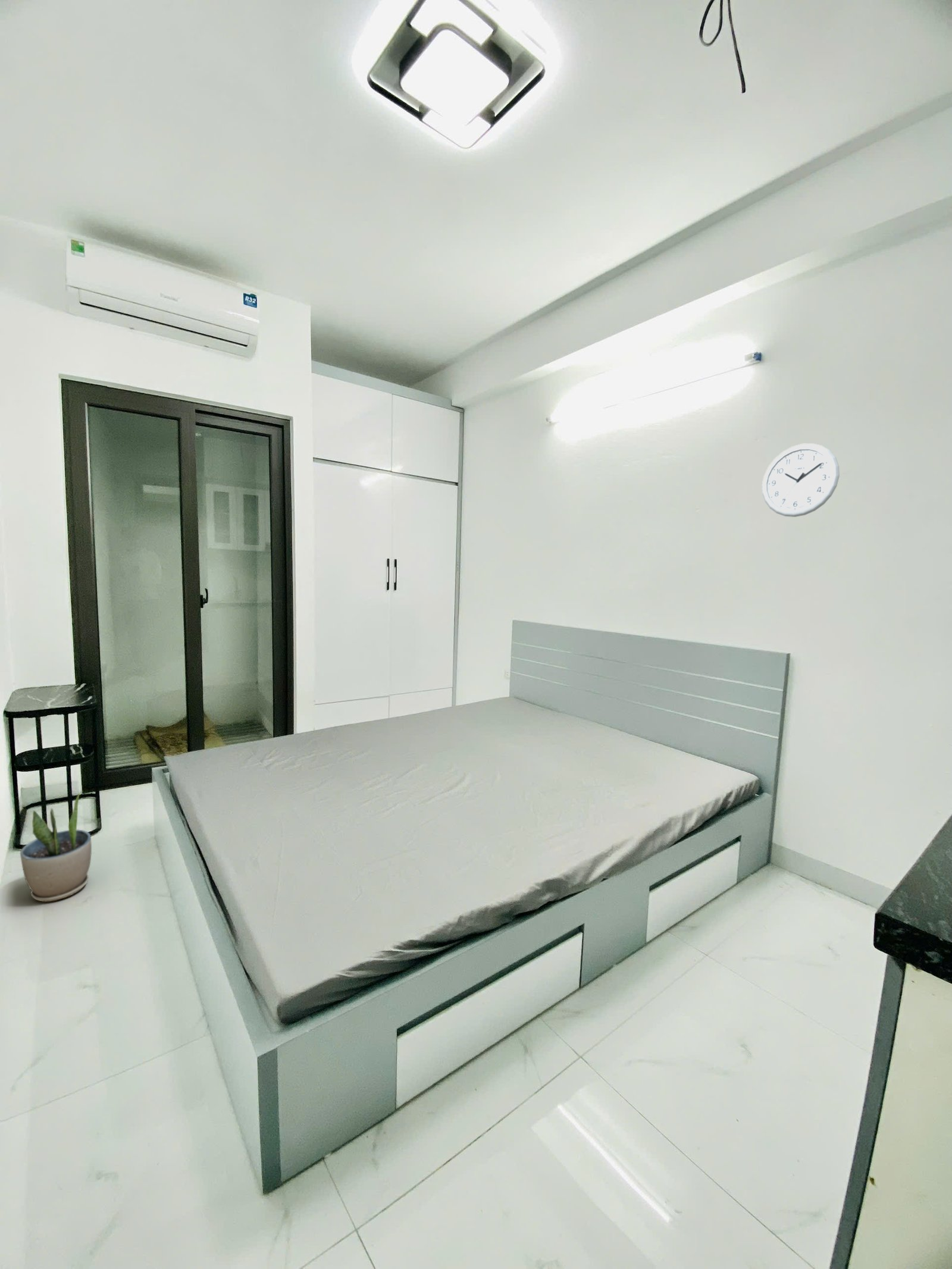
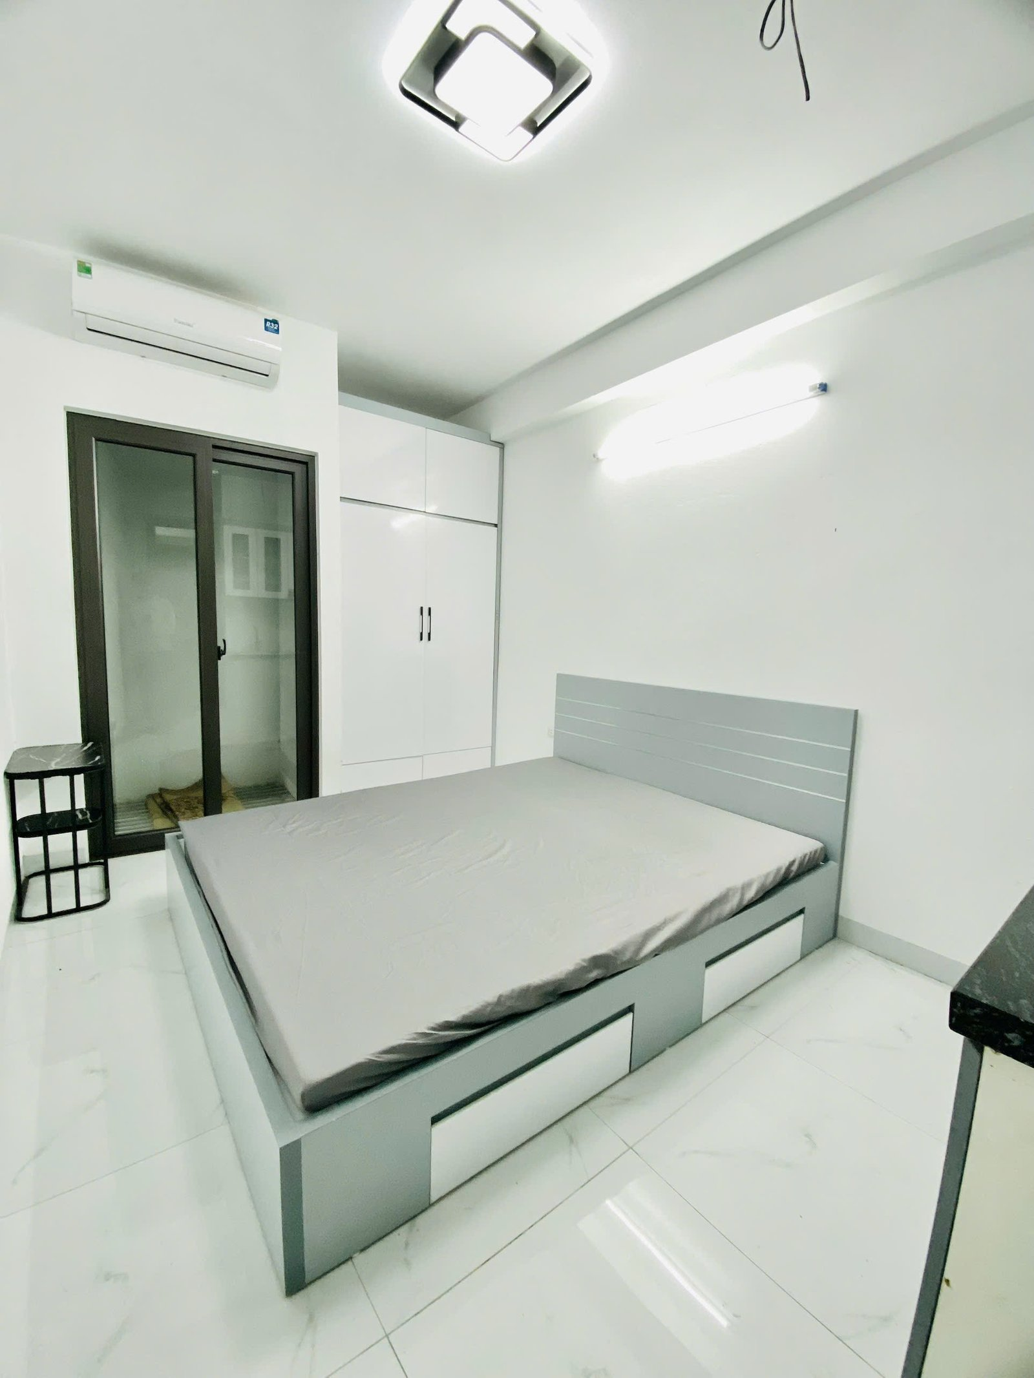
- wall clock [762,443,840,518]
- potted plant [20,790,92,903]
